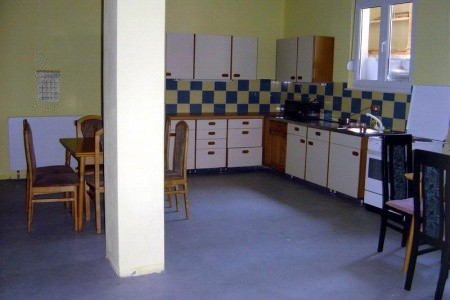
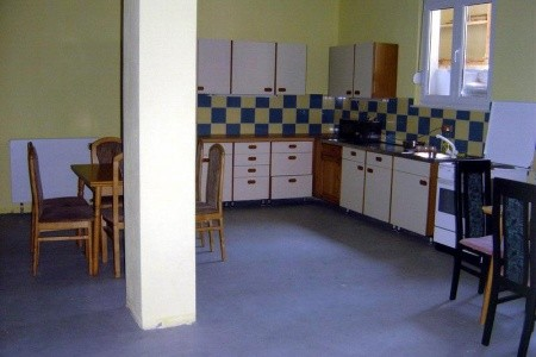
- calendar [36,63,61,103]
